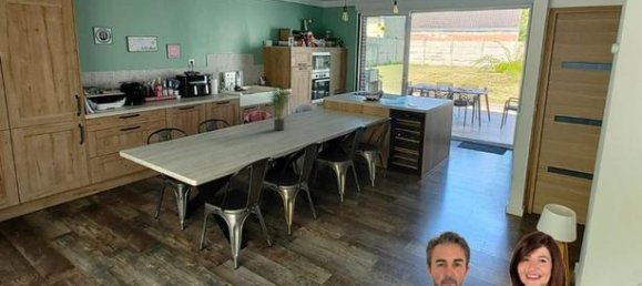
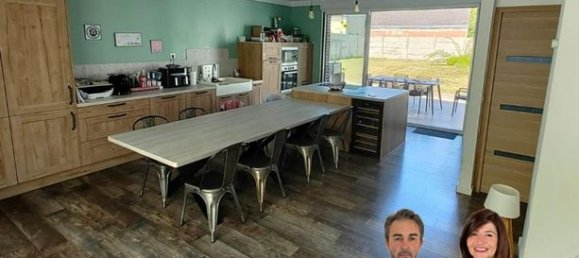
- potted plant [266,79,293,131]
